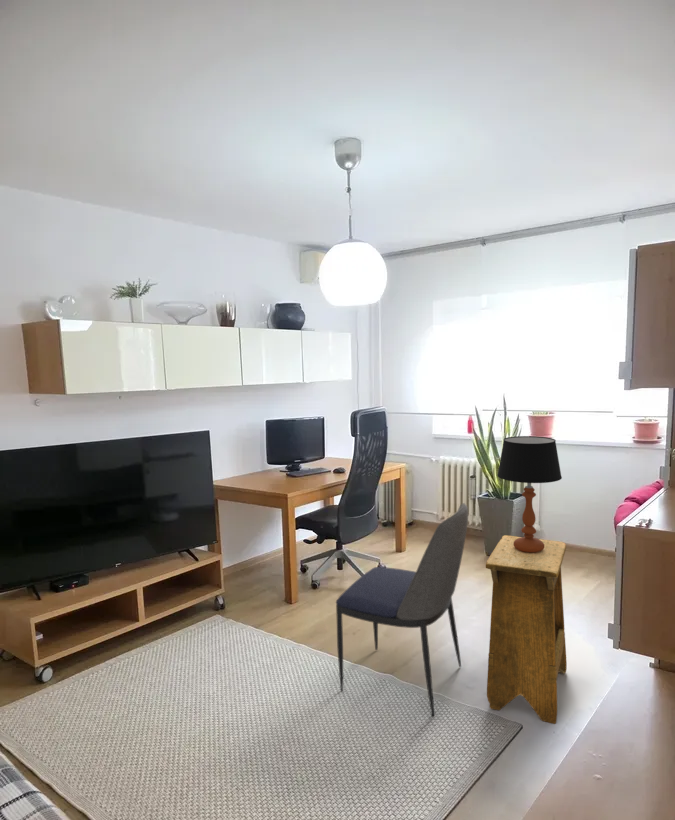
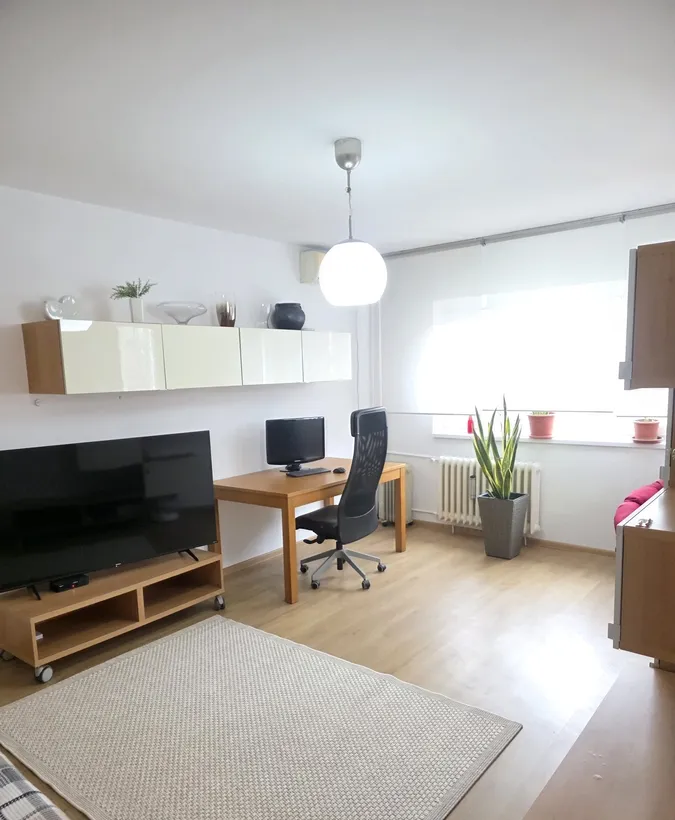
- stool [485,534,568,725]
- table lamp [496,435,563,553]
- chair [335,502,469,717]
